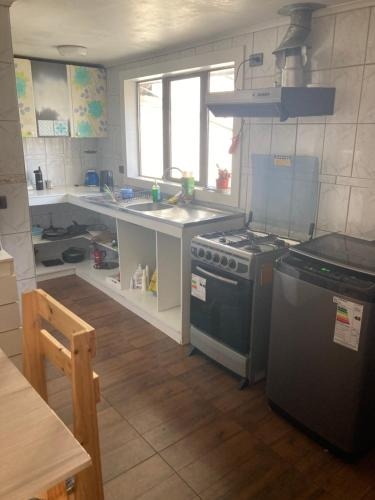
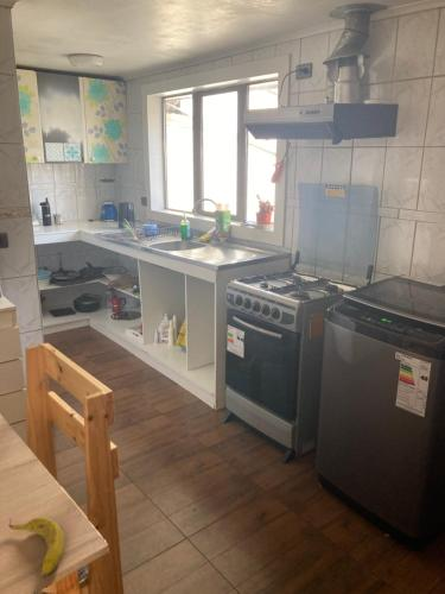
+ banana [7,516,65,579]
